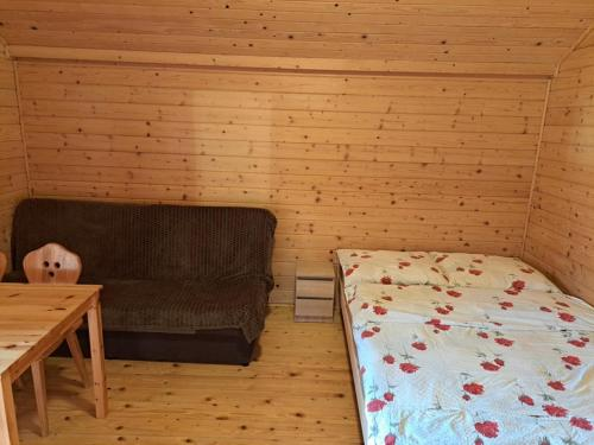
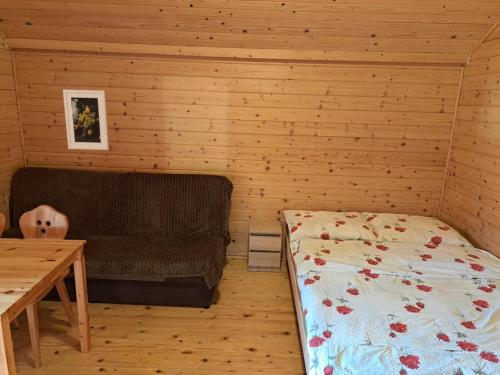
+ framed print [62,89,110,151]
